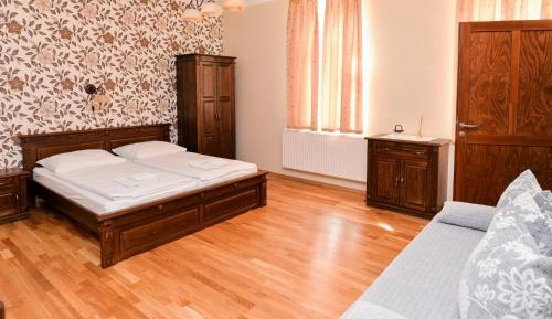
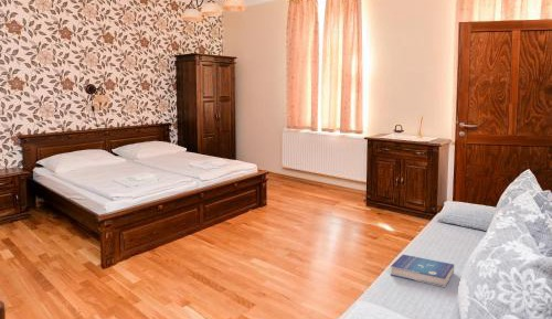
+ book [390,254,455,288]
